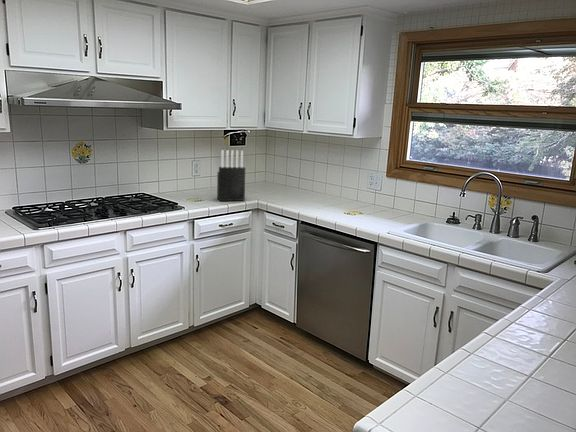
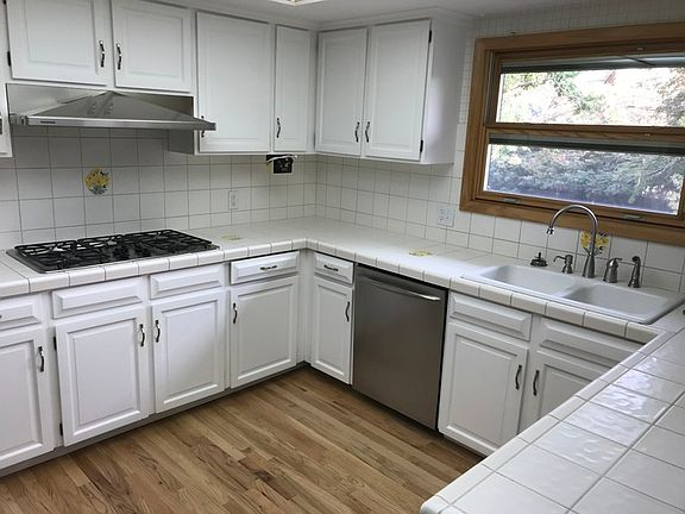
- knife block [216,149,246,202]
